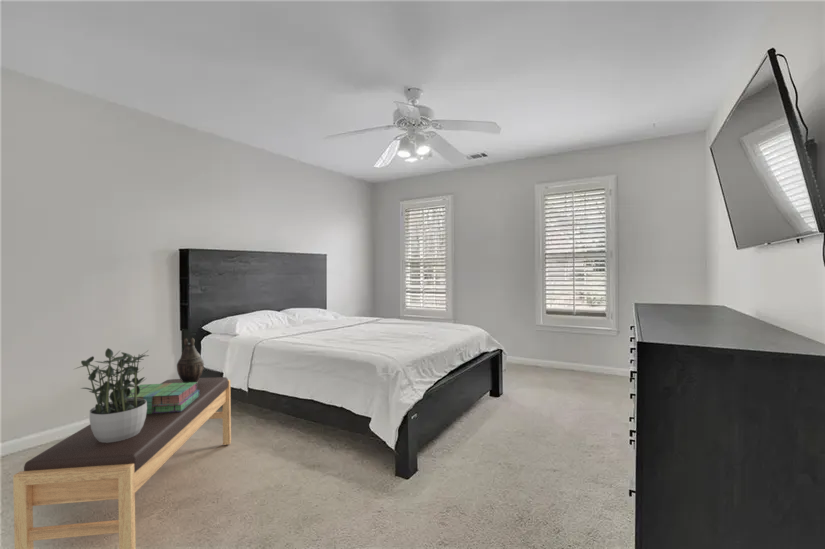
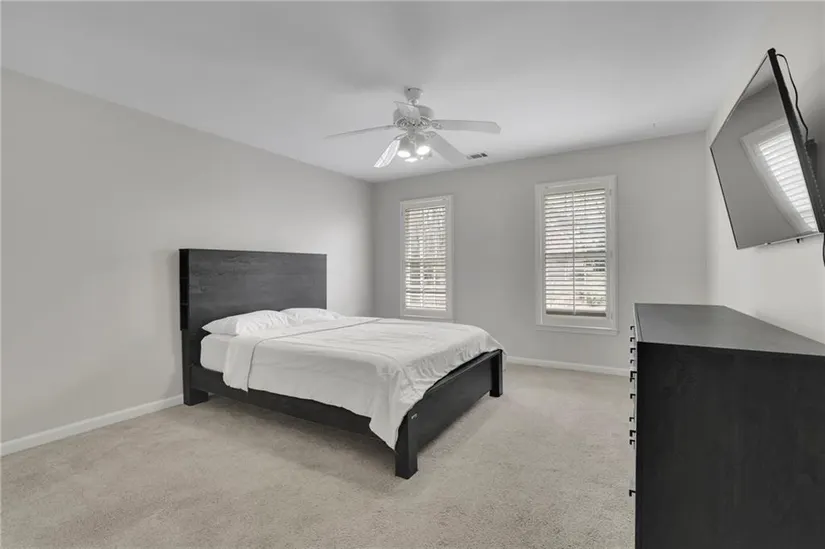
- potted plant [72,347,150,443]
- decorative vase [176,337,205,383]
- bench [12,376,232,549]
- stack of books [126,382,200,414]
